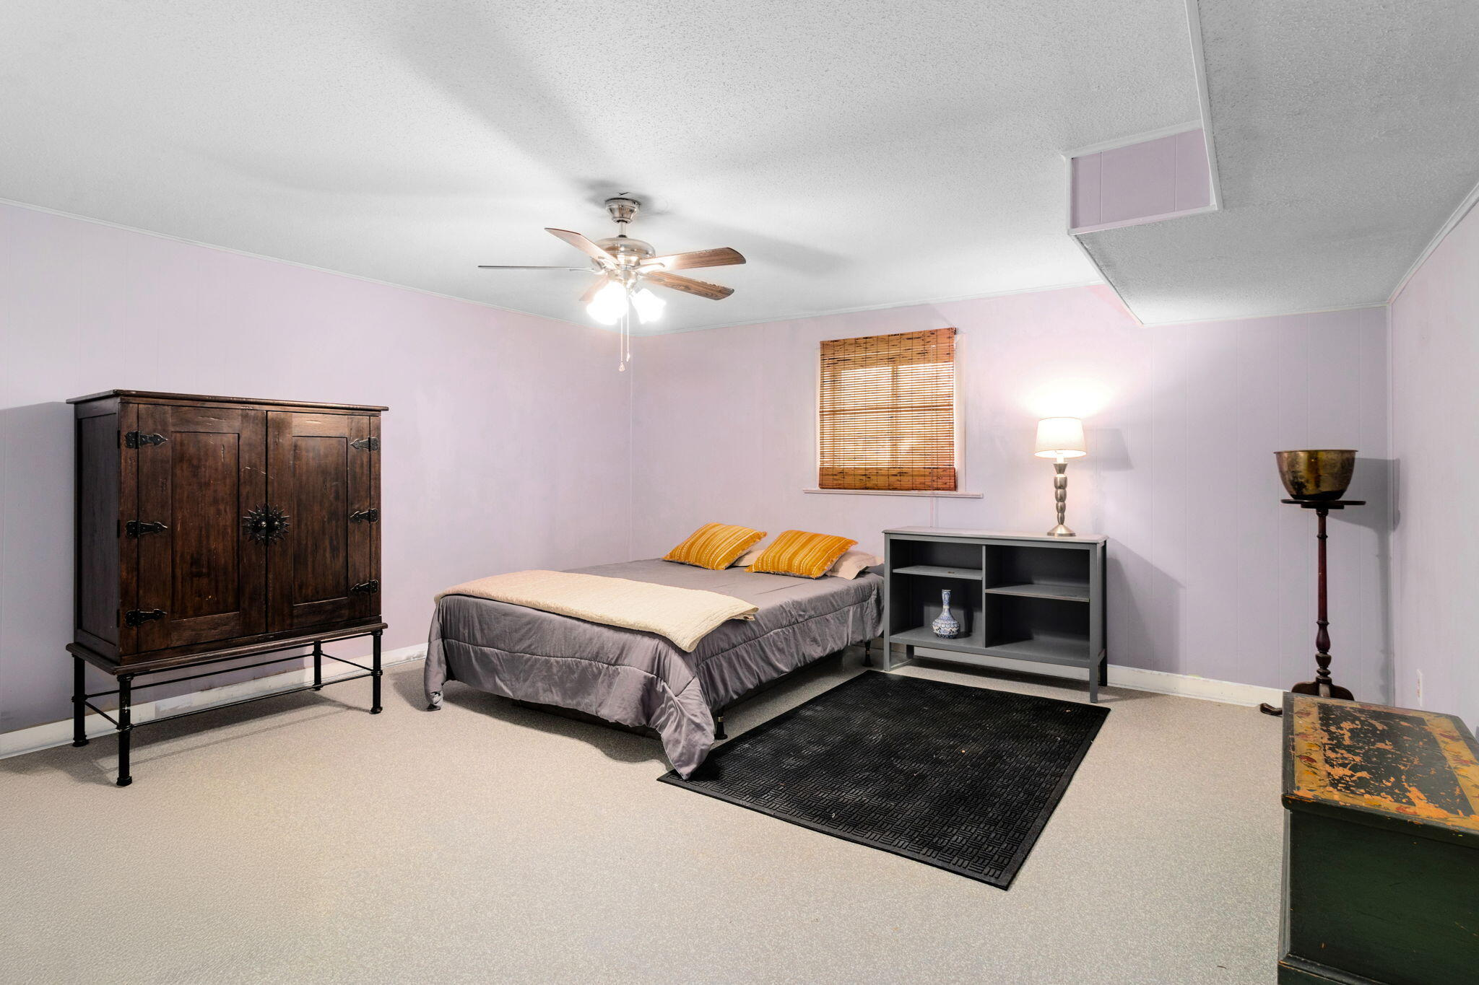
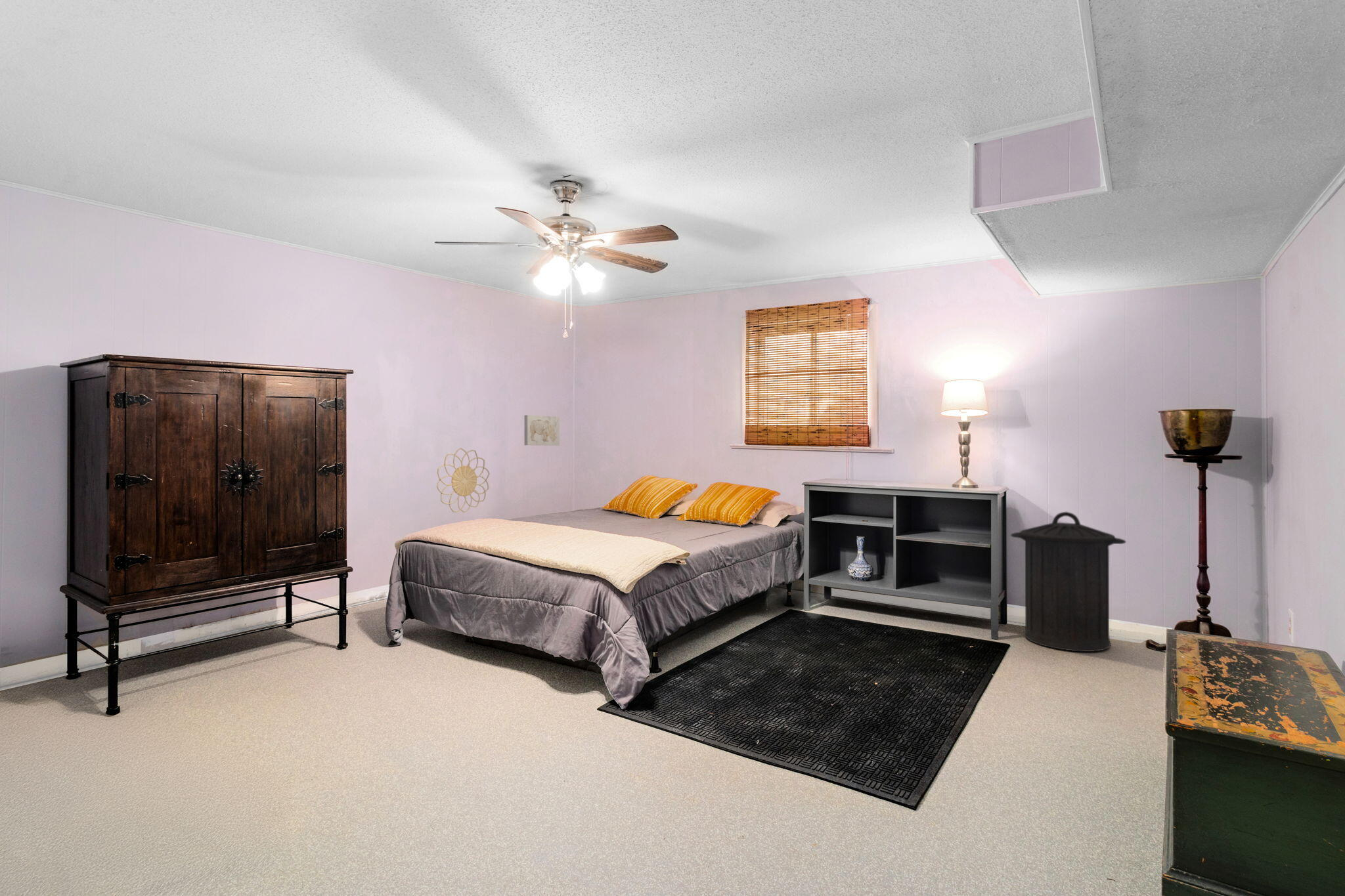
+ wall art [523,414,560,446]
+ trash can [1010,511,1127,652]
+ decorative wall piece [436,447,490,513]
